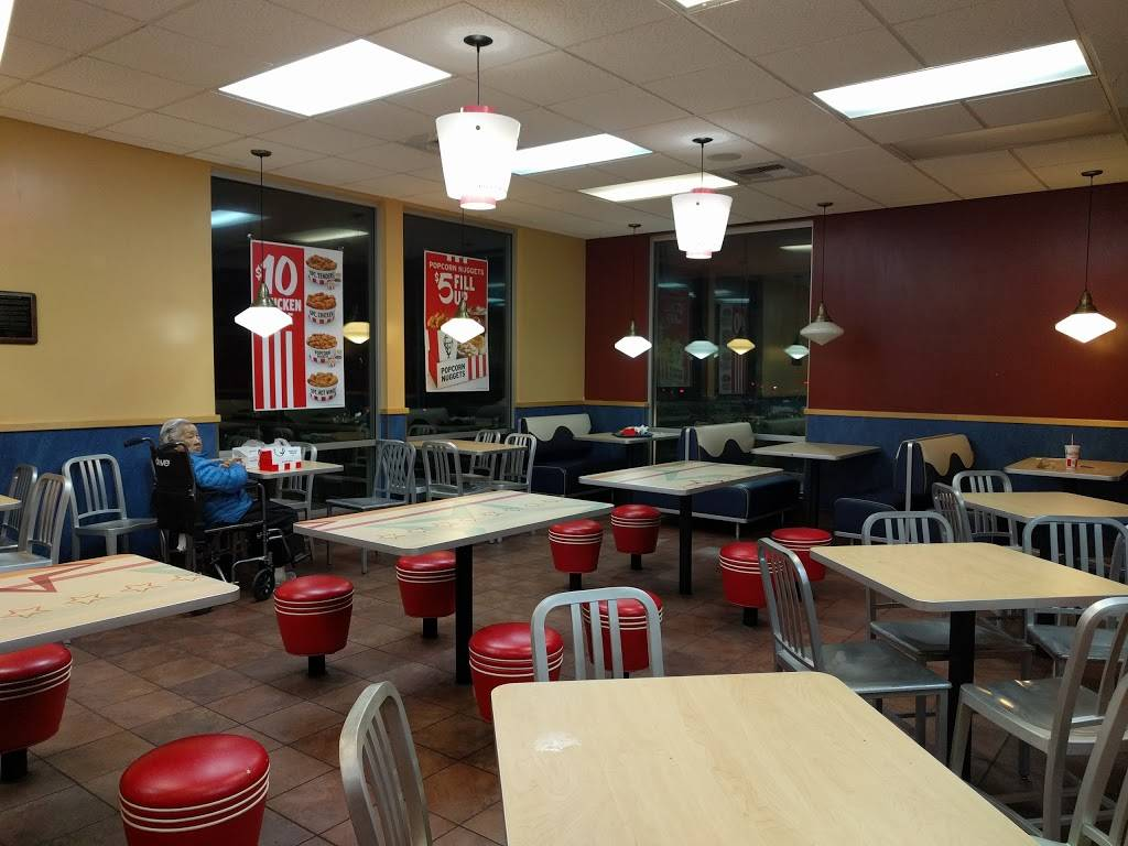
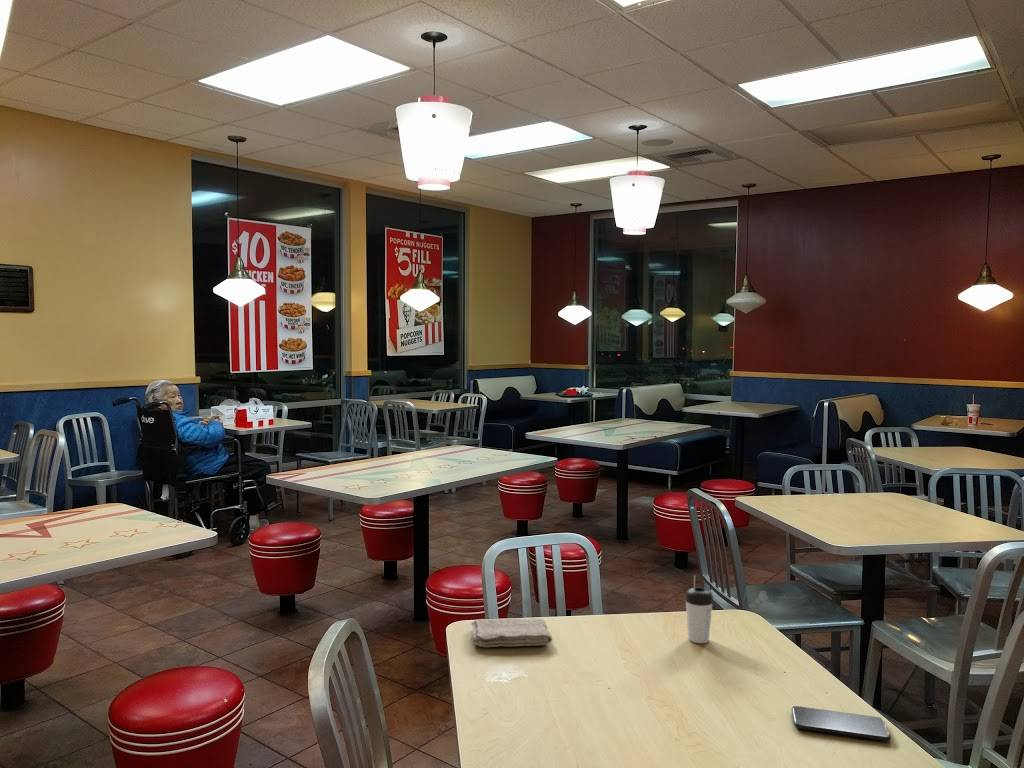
+ beverage cup [684,575,714,644]
+ smartphone [791,705,892,742]
+ washcloth [470,617,553,648]
